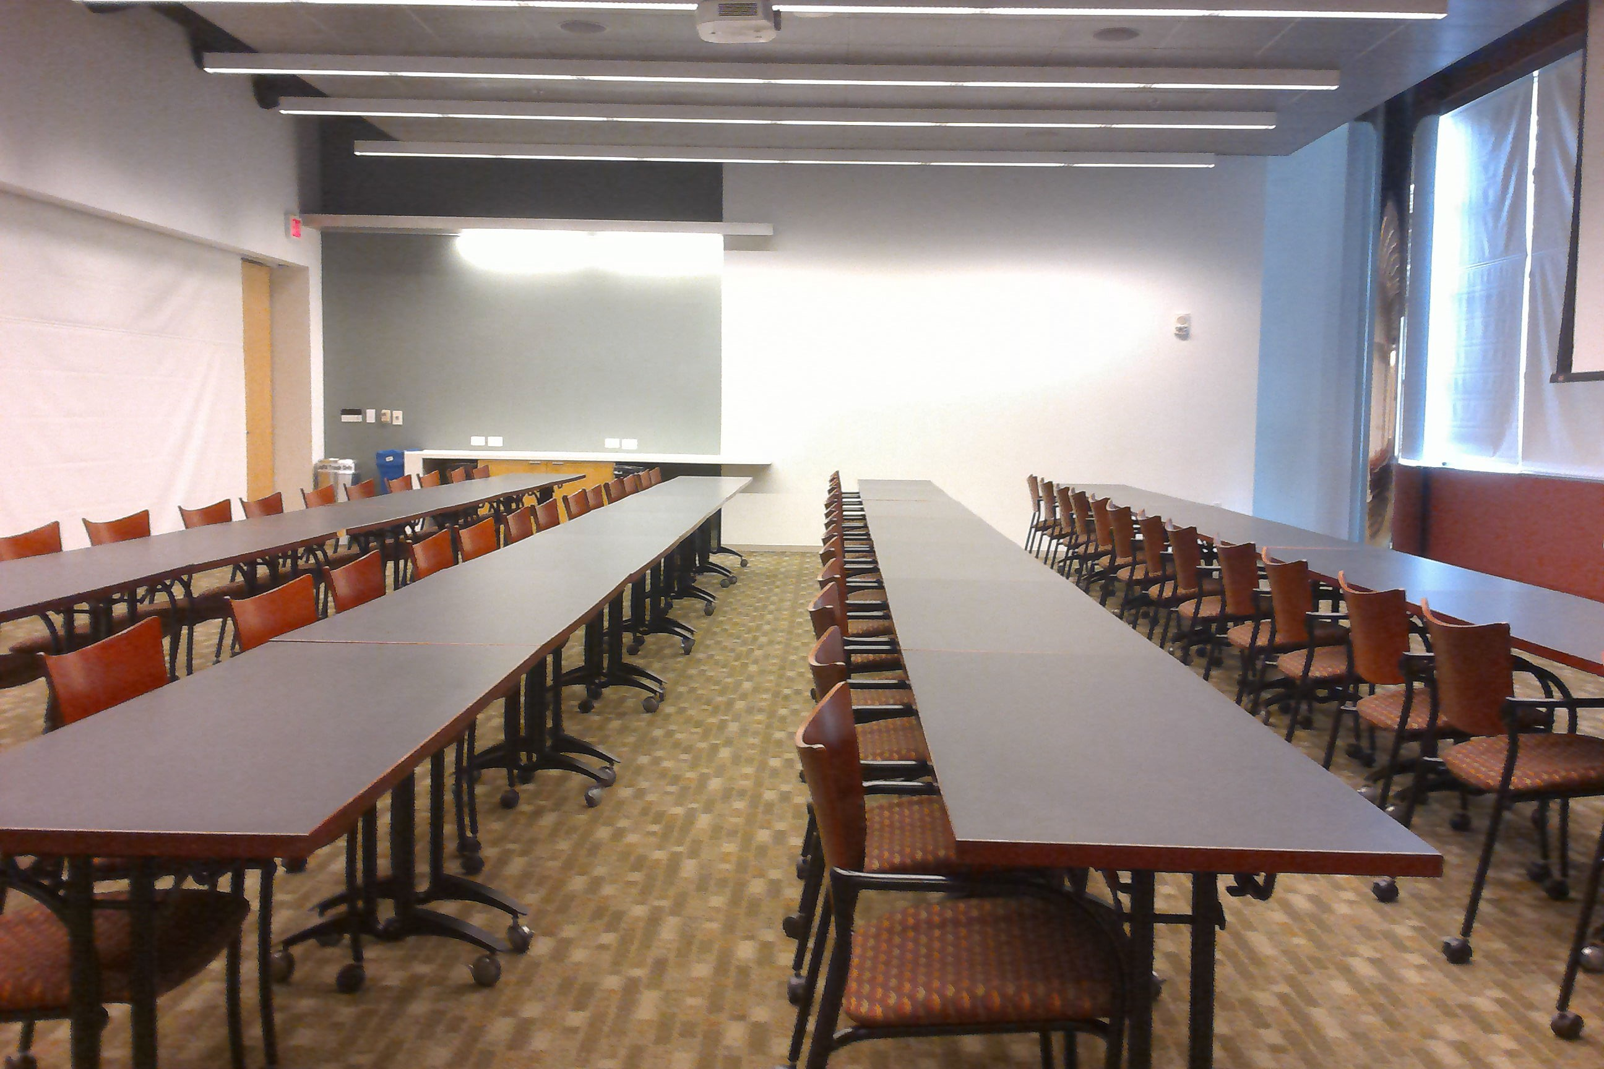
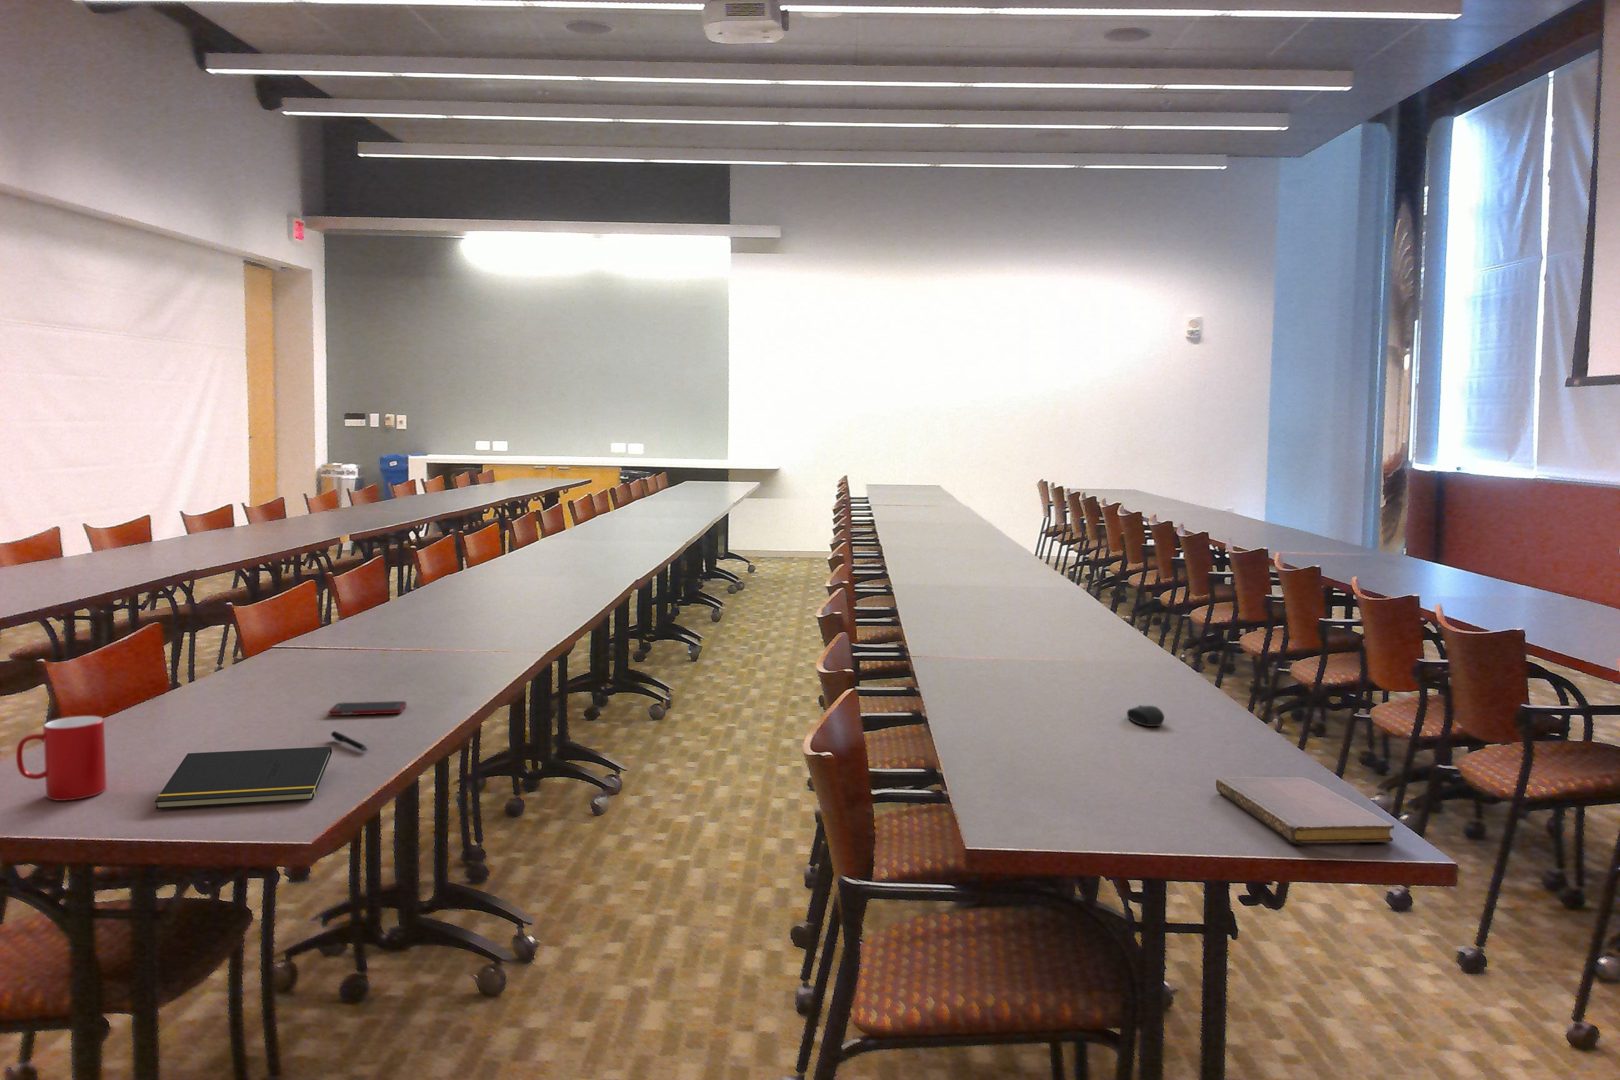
+ pen [330,730,369,752]
+ cup [16,716,107,802]
+ mouse [1126,705,1166,727]
+ notepad [154,746,333,809]
+ cell phone [328,700,407,716]
+ notebook [1216,776,1395,844]
